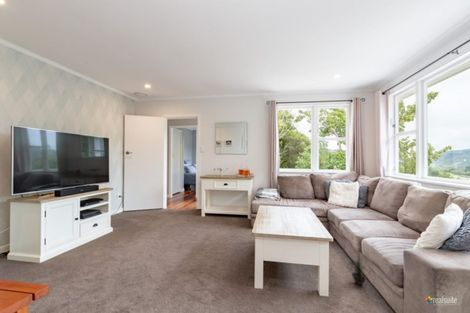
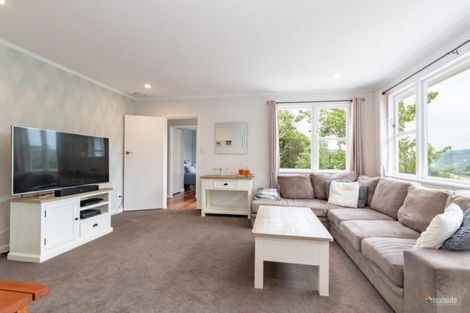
- potted plant [346,247,371,286]
